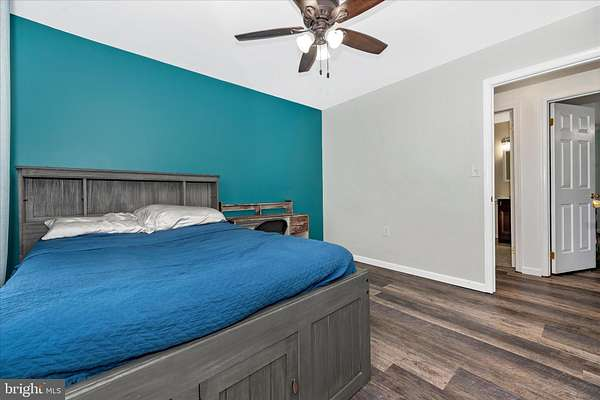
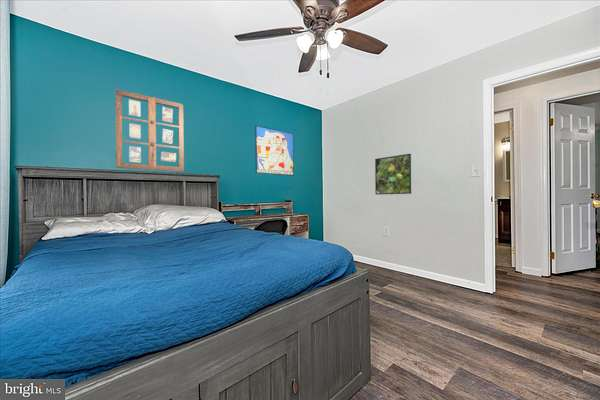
+ picture frame [114,88,185,173]
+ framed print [374,153,412,196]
+ wall art [254,125,295,177]
